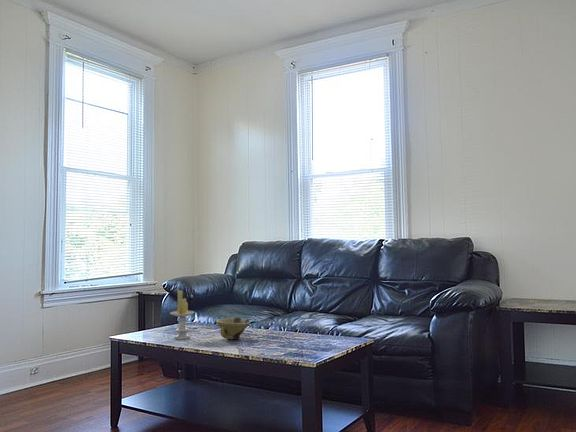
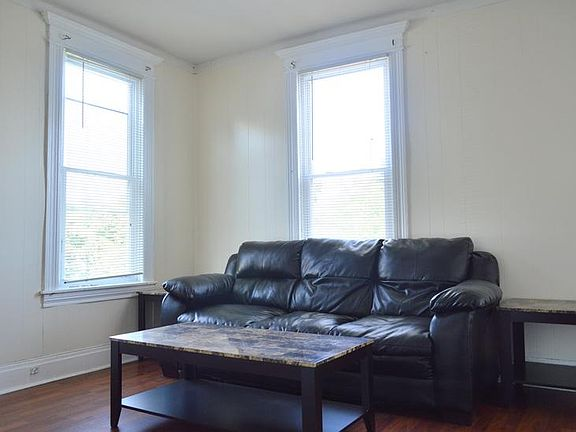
- candle [169,289,195,341]
- bowl [215,317,252,340]
